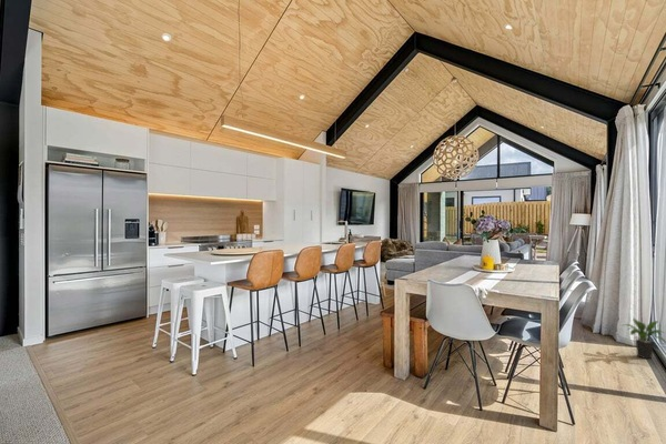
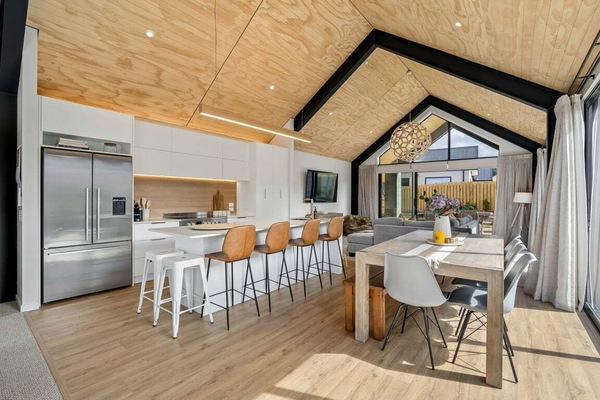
- potted plant [623,317,666,360]
